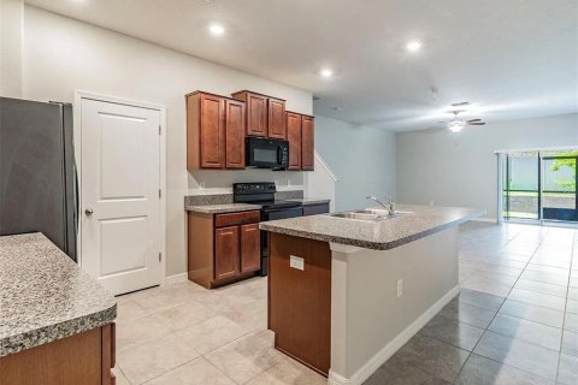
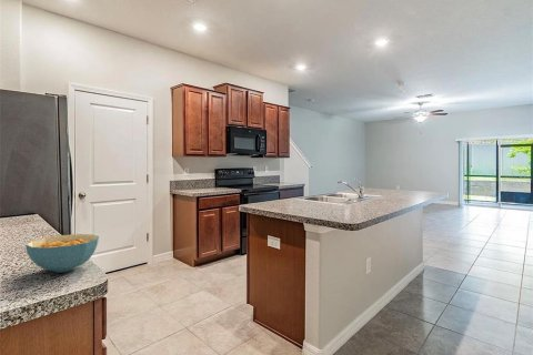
+ cereal bowl [24,233,100,274]
